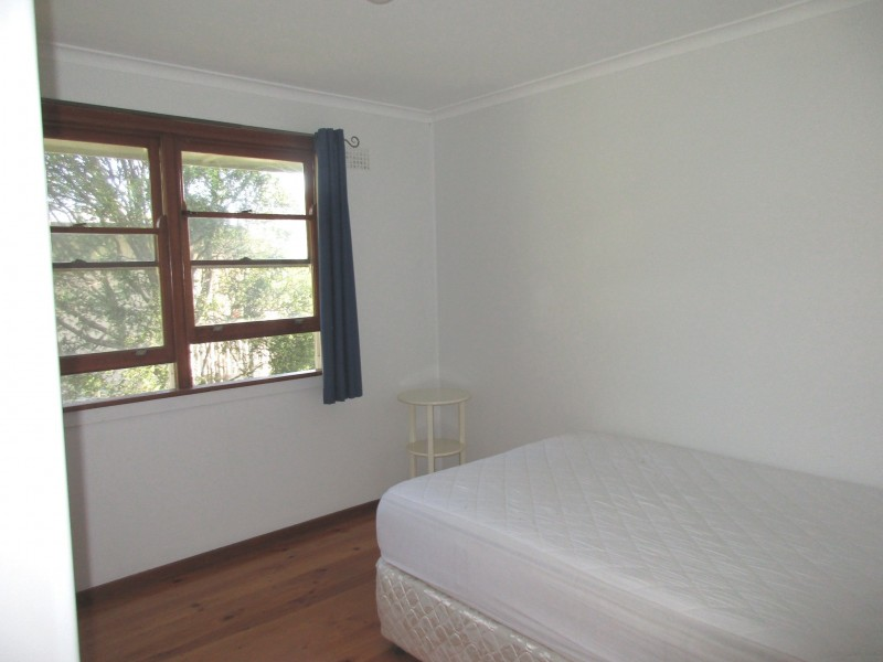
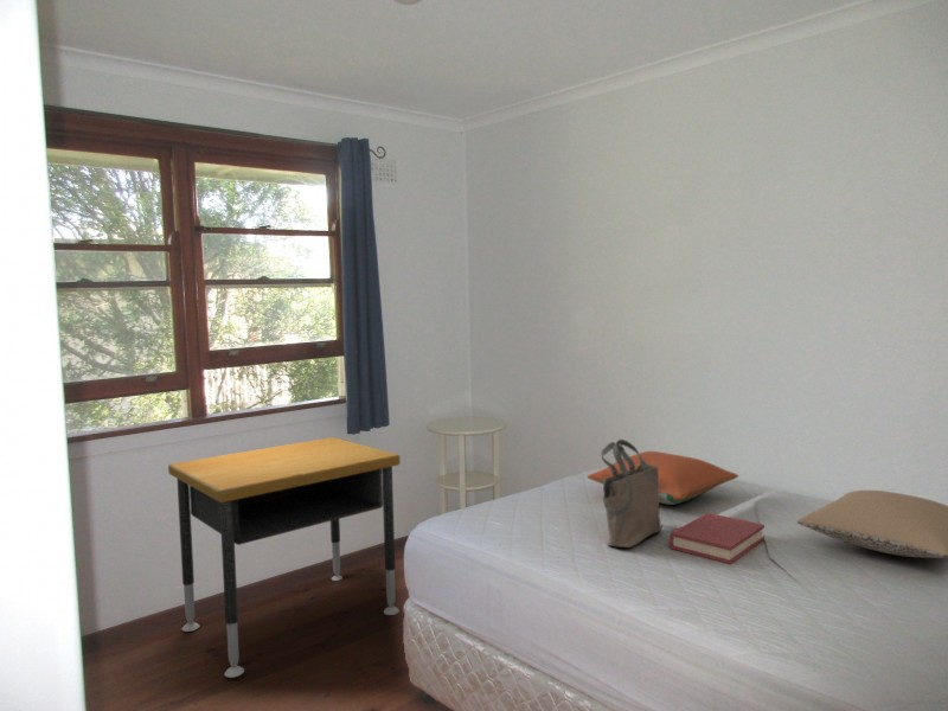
+ pillow [796,489,948,559]
+ hardback book [668,512,766,565]
+ desk [167,436,402,679]
+ pillow [585,450,739,506]
+ tote bag [600,438,664,549]
